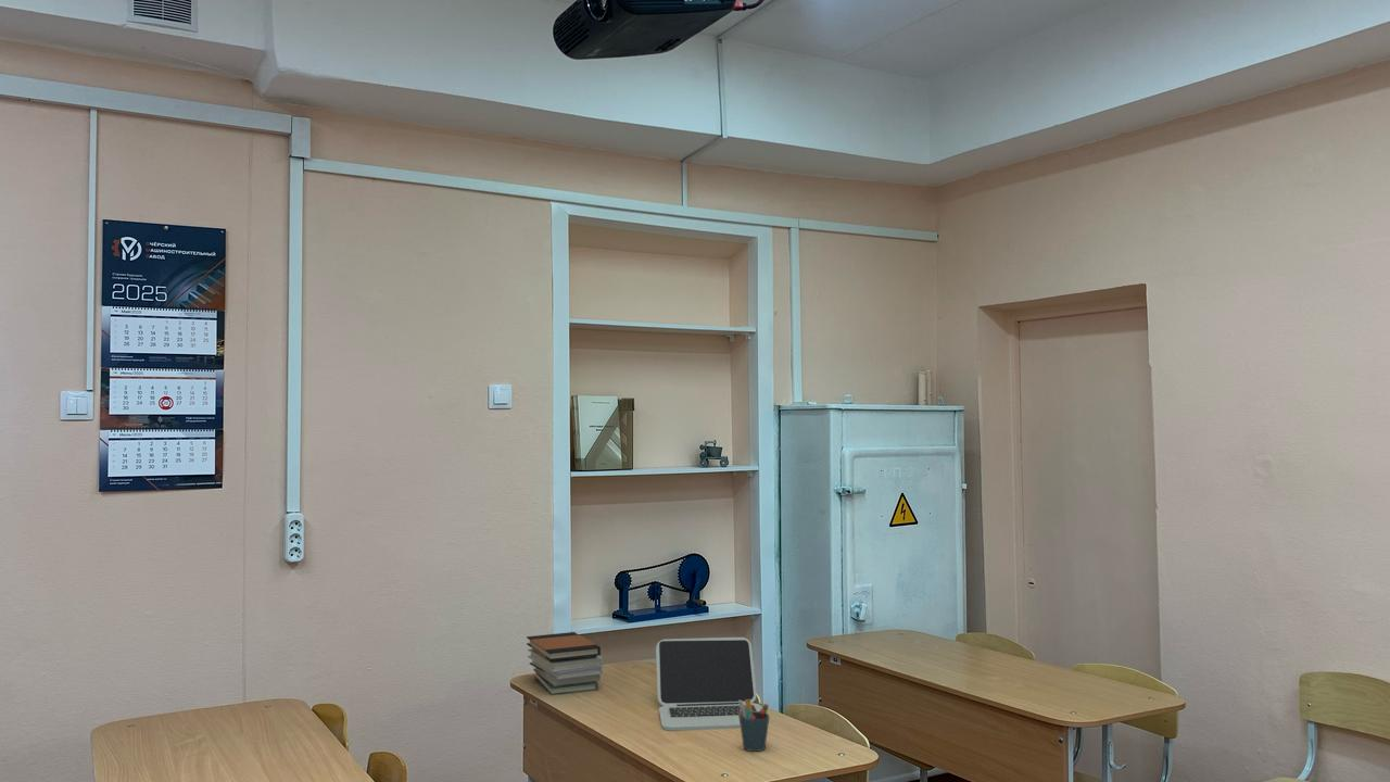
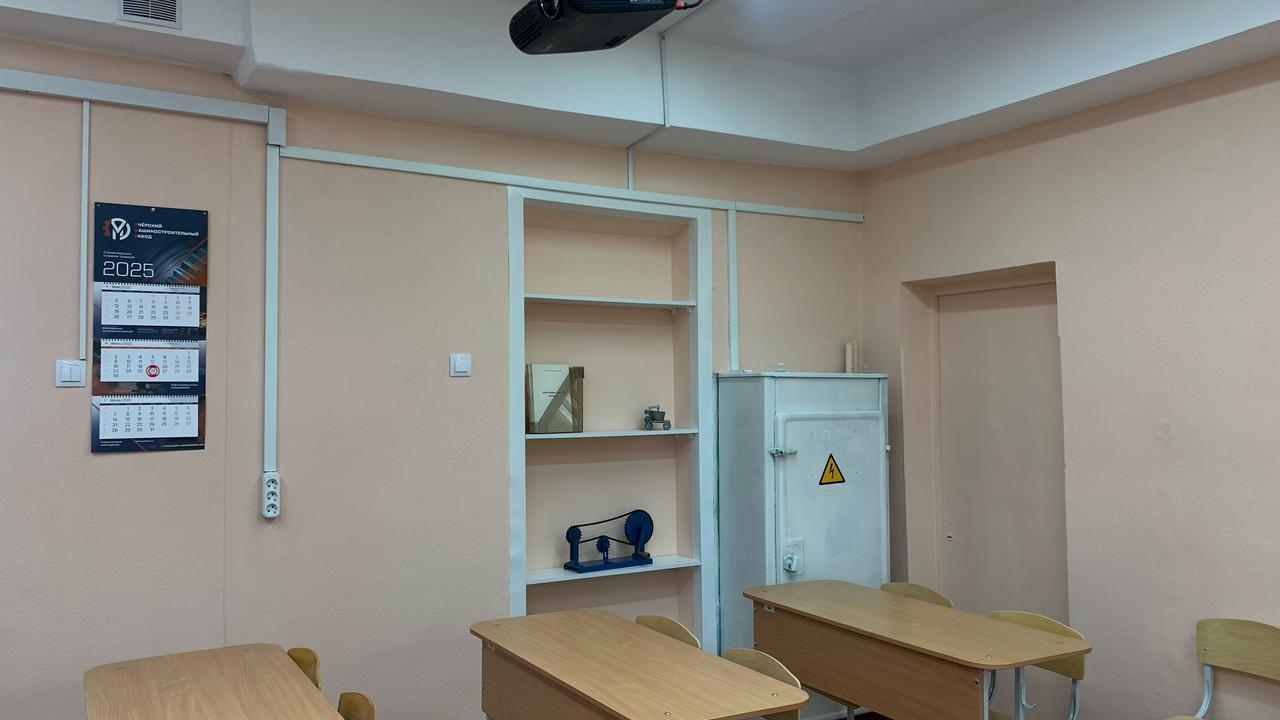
- book stack [526,631,604,696]
- laptop [655,636,762,732]
- pen holder [738,699,771,753]
